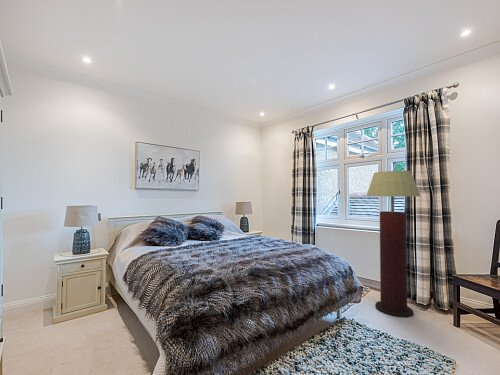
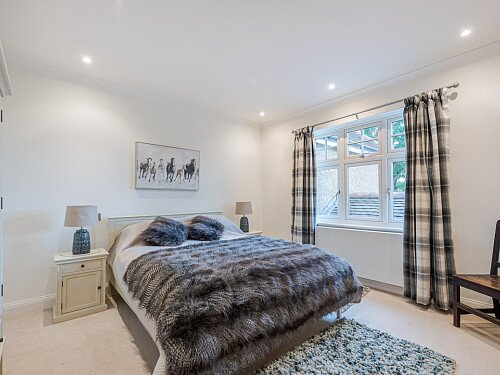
- floor lamp [365,170,422,318]
